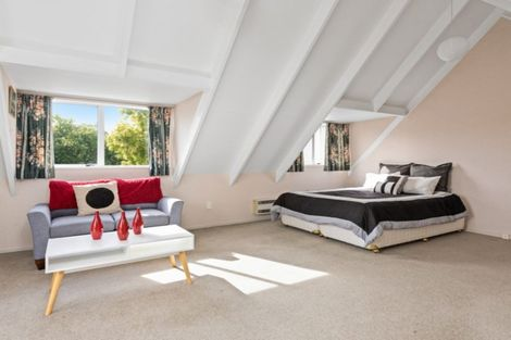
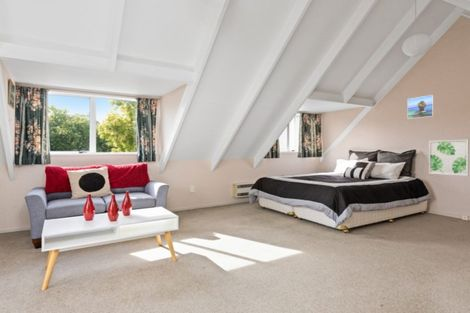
+ wall art [428,138,470,177]
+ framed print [407,94,435,120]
